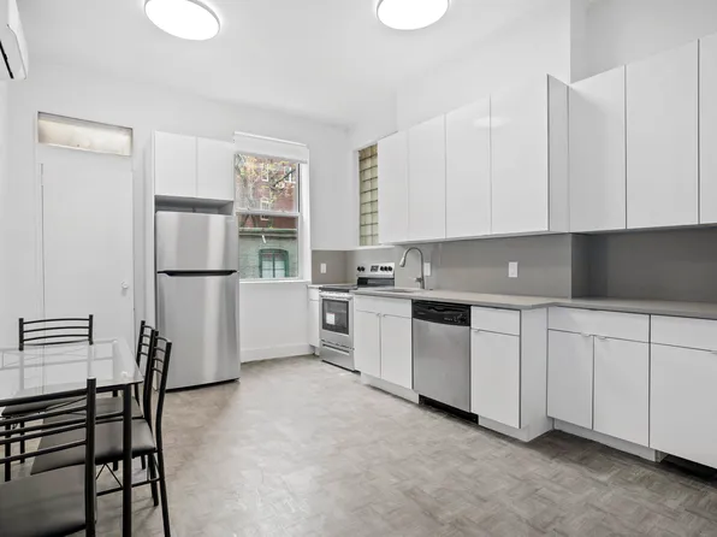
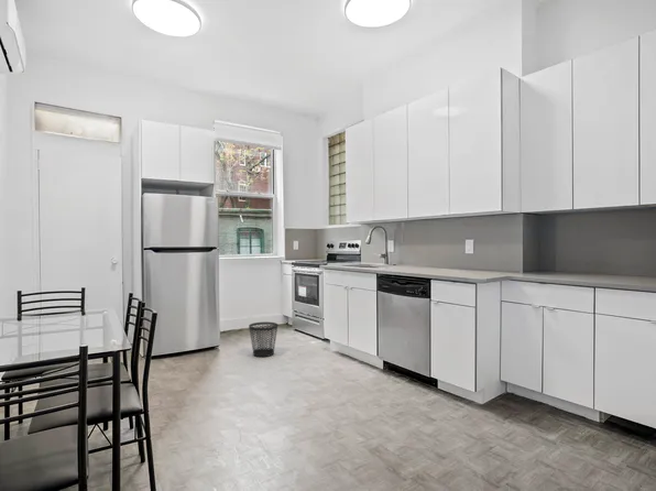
+ wastebasket [248,321,278,358]
